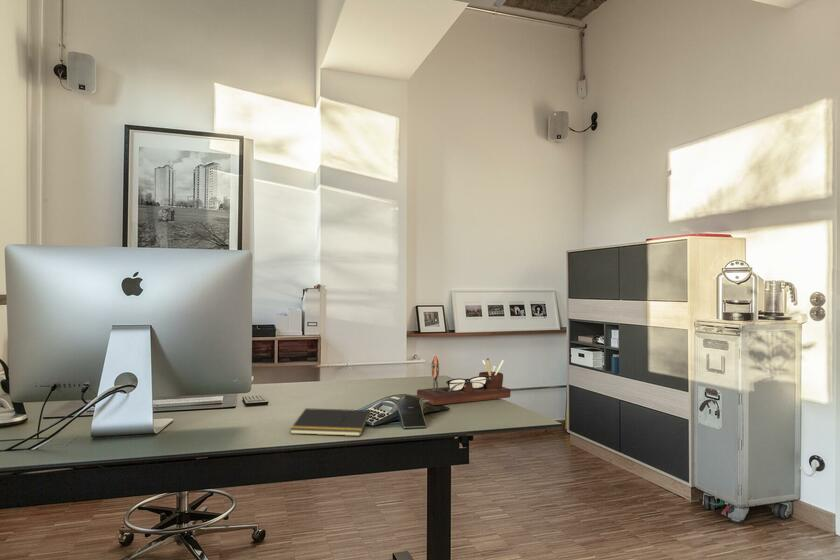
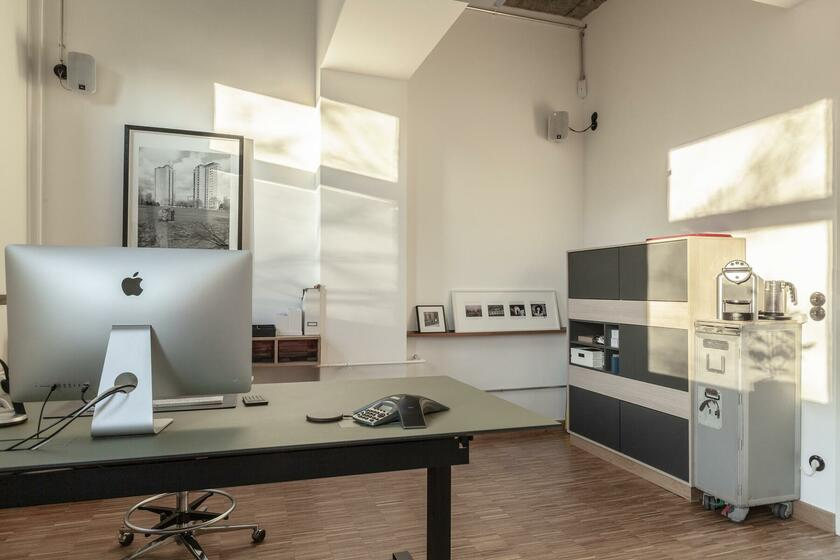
- desk organizer [416,355,511,406]
- notepad [289,407,371,437]
